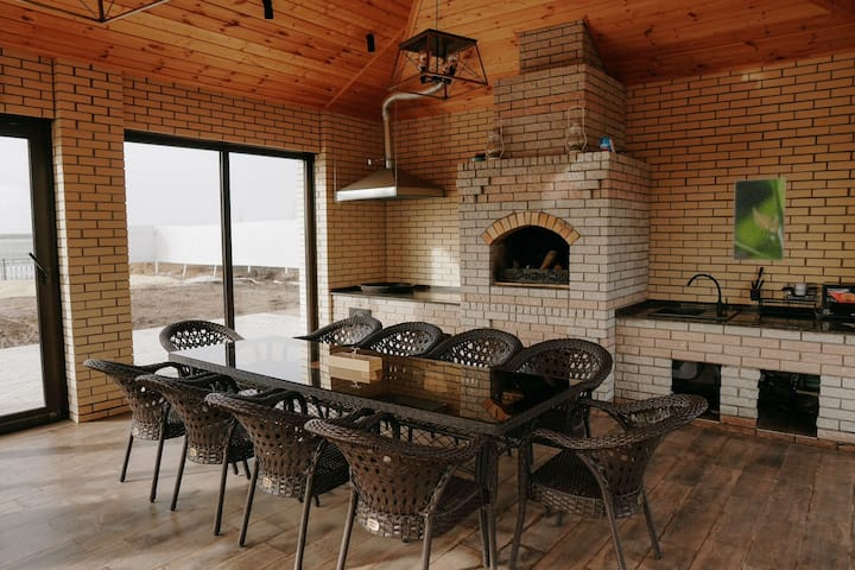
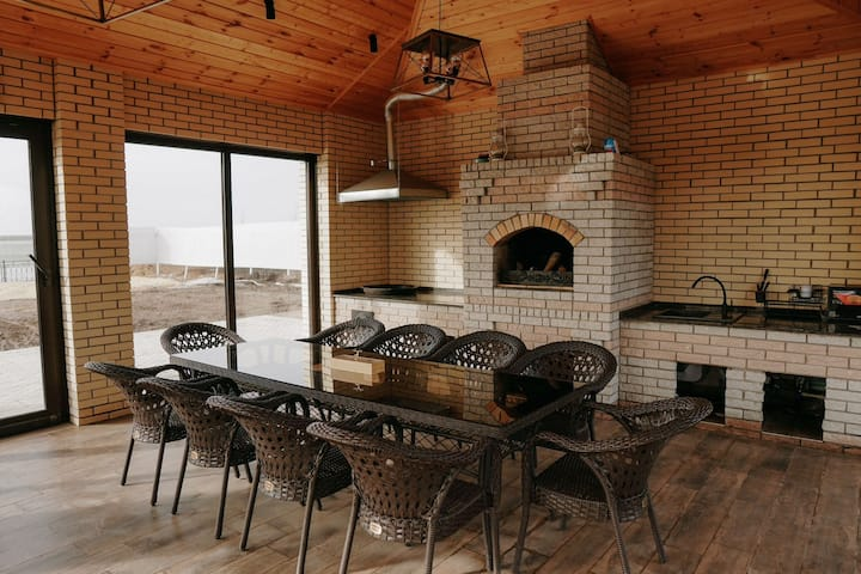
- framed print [732,176,787,262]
